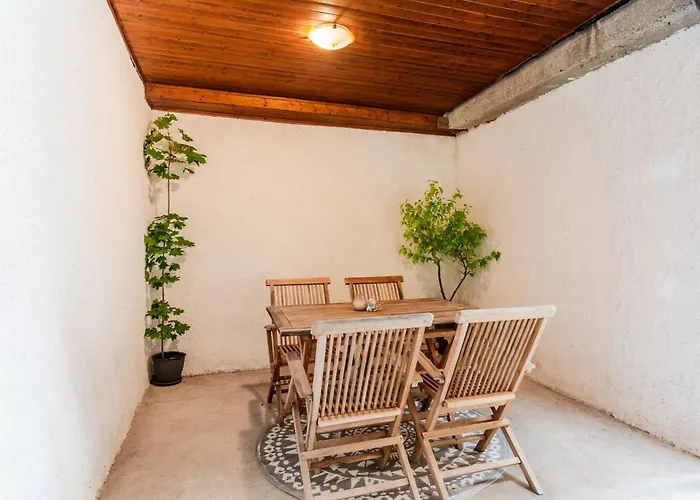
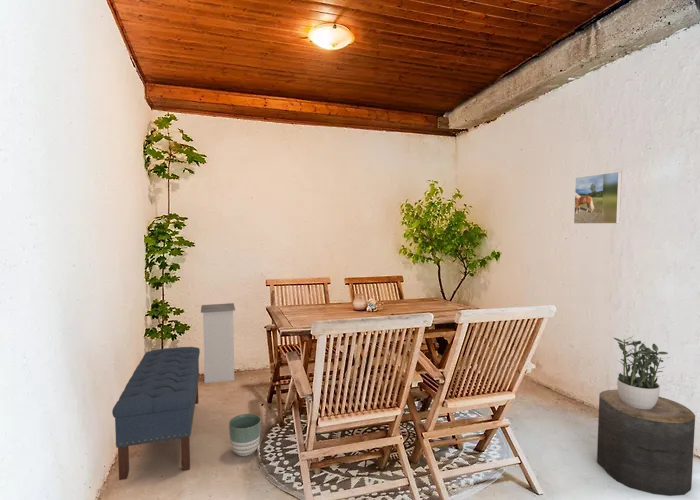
+ potted plant [613,335,670,409]
+ trash can [200,302,236,384]
+ planter [228,413,262,457]
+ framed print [573,170,623,225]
+ bench [111,346,201,481]
+ stool [596,389,696,497]
